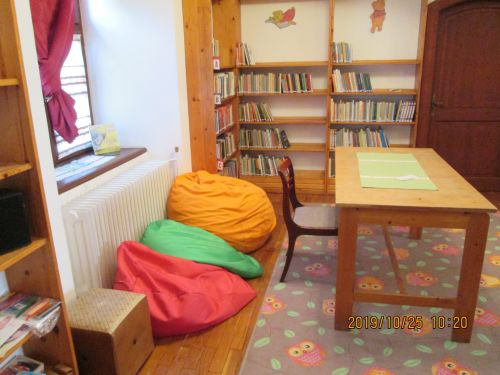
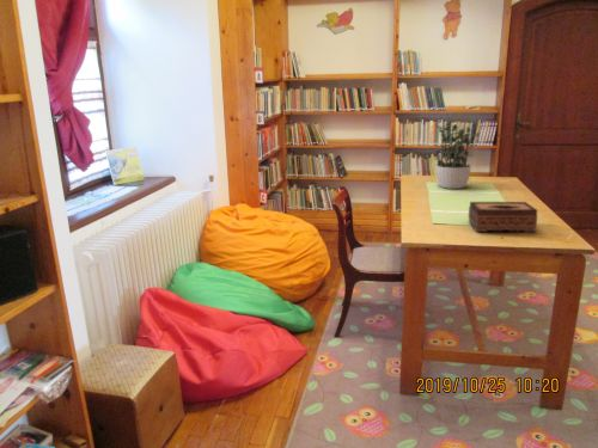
+ potted plant [434,121,480,190]
+ tissue box [468,201,539,233]
